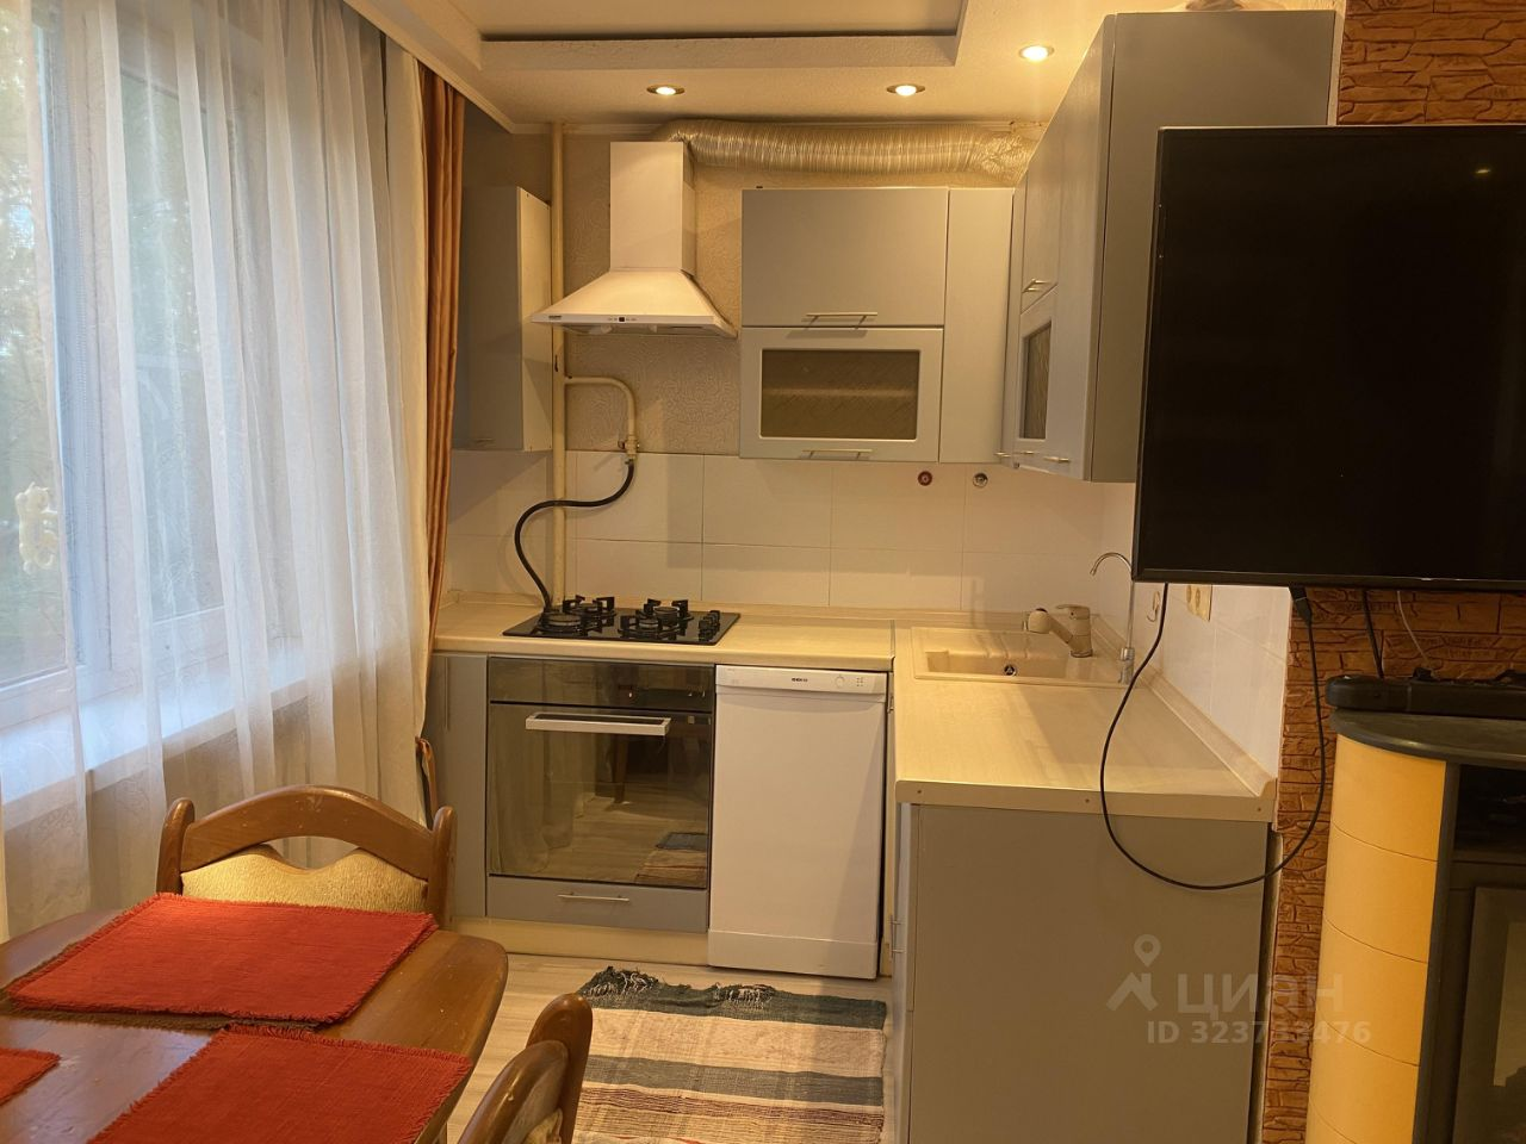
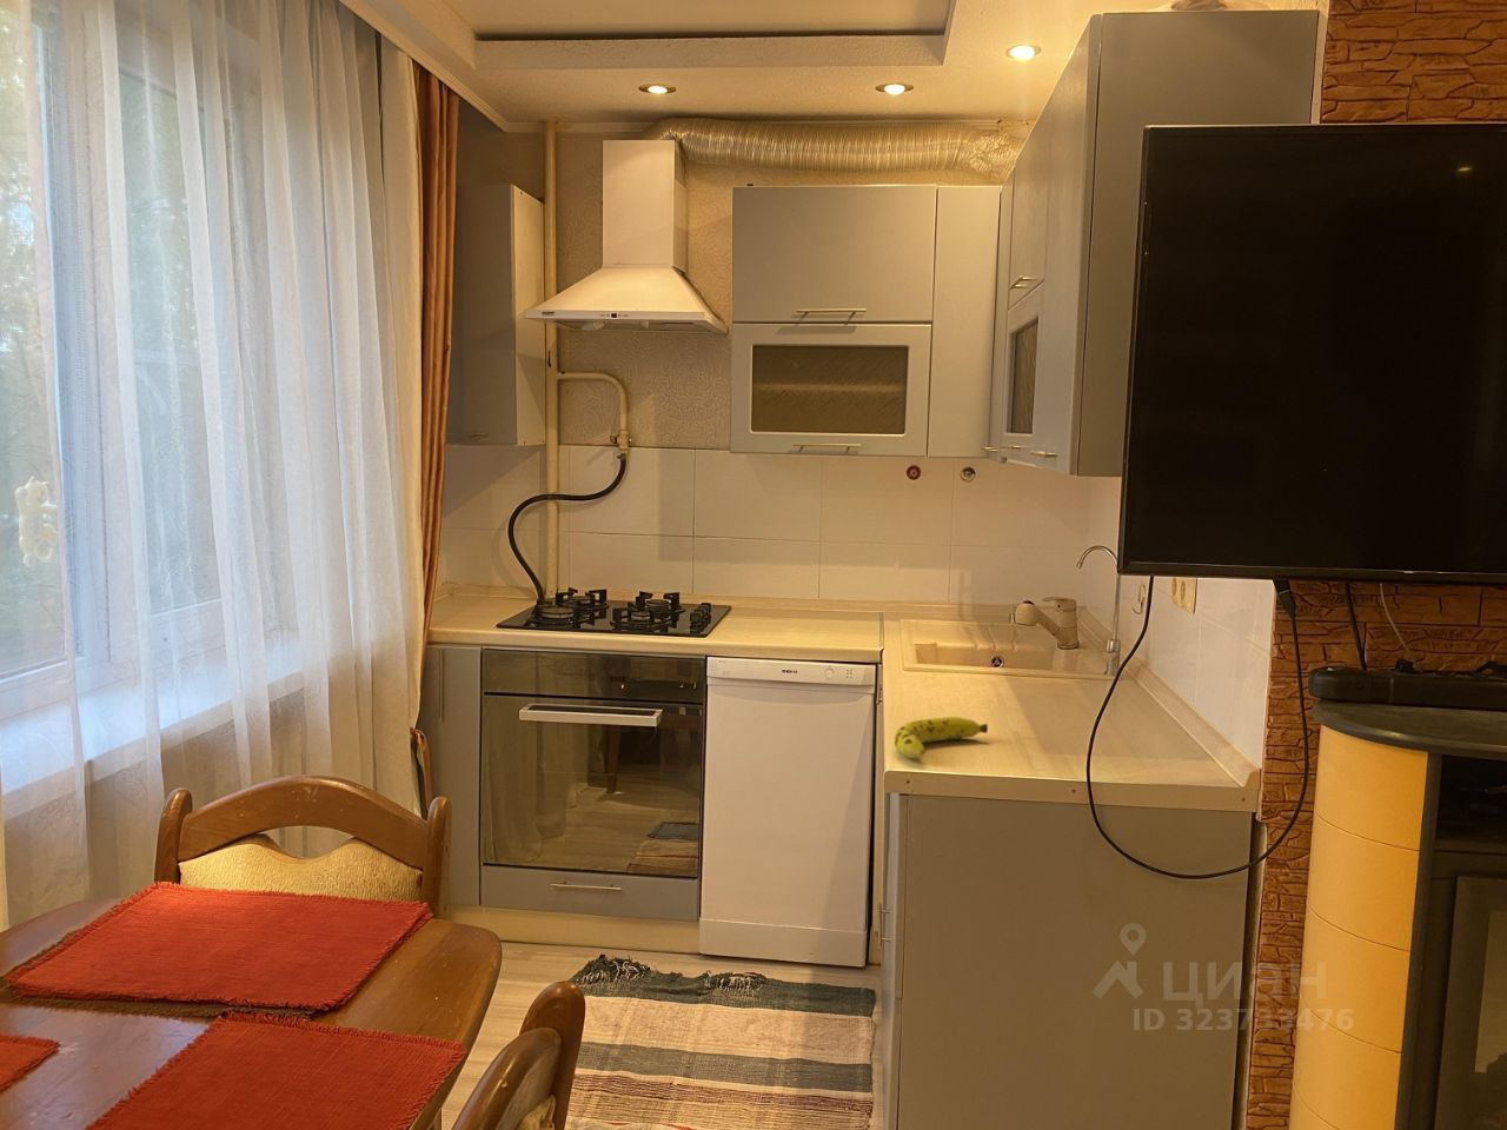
+ fruit [894,716,988,760]
